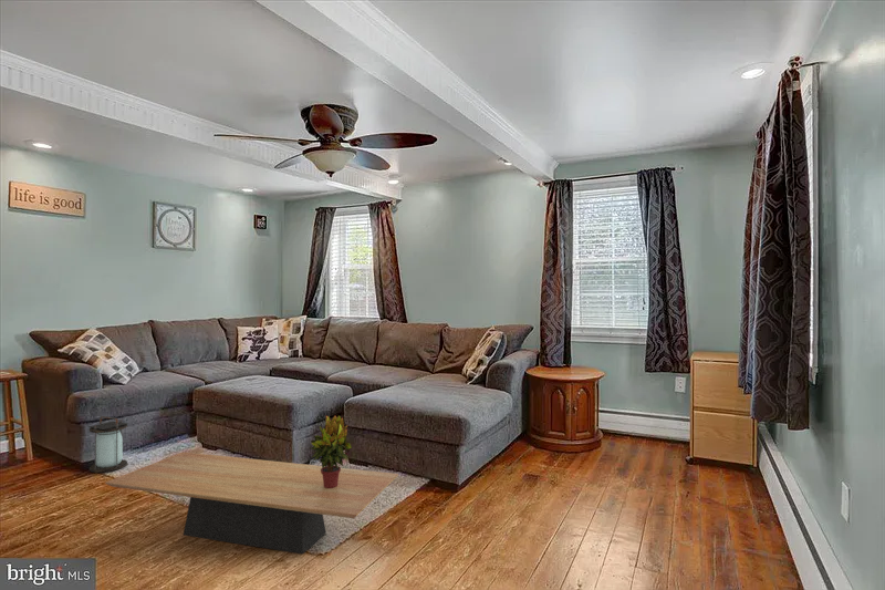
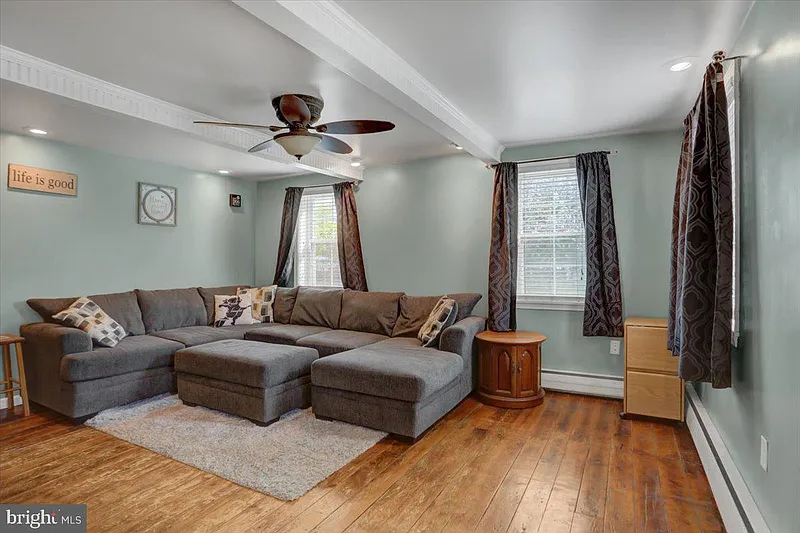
- lantern [87,415,129,474]
- coffee table [104,451,399,555]
- potted plant [310,414,353,488]
